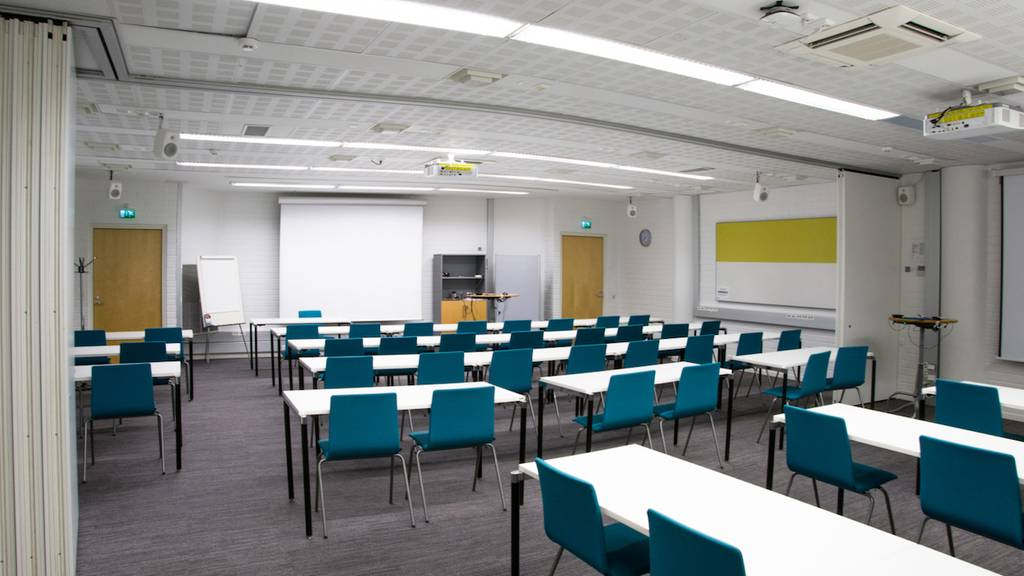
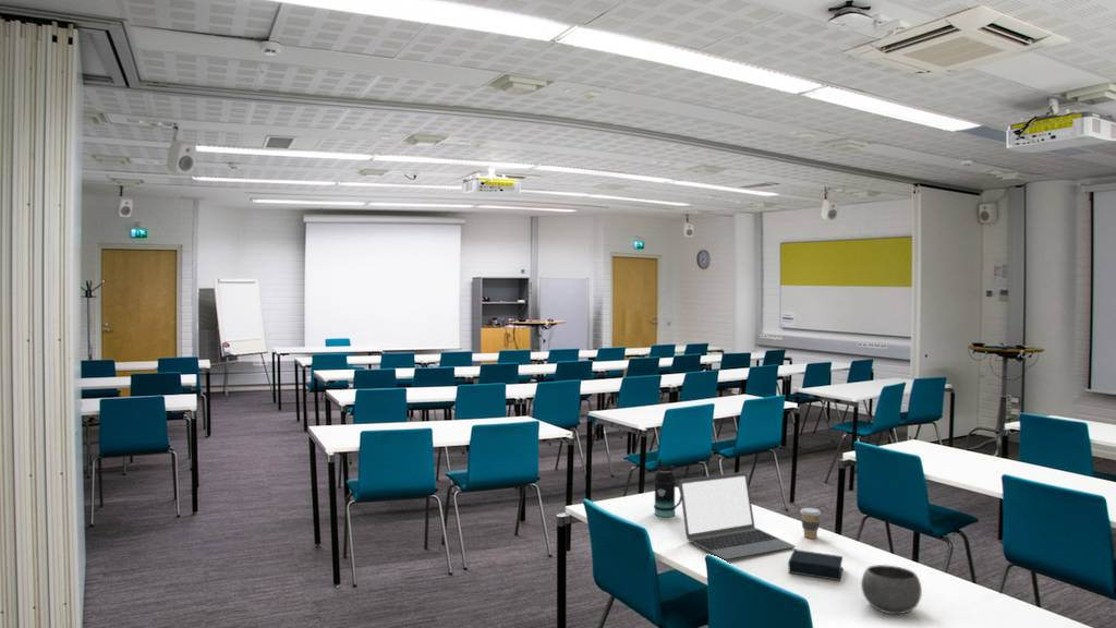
+ bowl [860,564,923,615]
+ bottle [653,458,682,518]
+ coffee cup [799,507,822,540]
+ laptop [678,471,796,560]
+ book [788,548,845,582]
